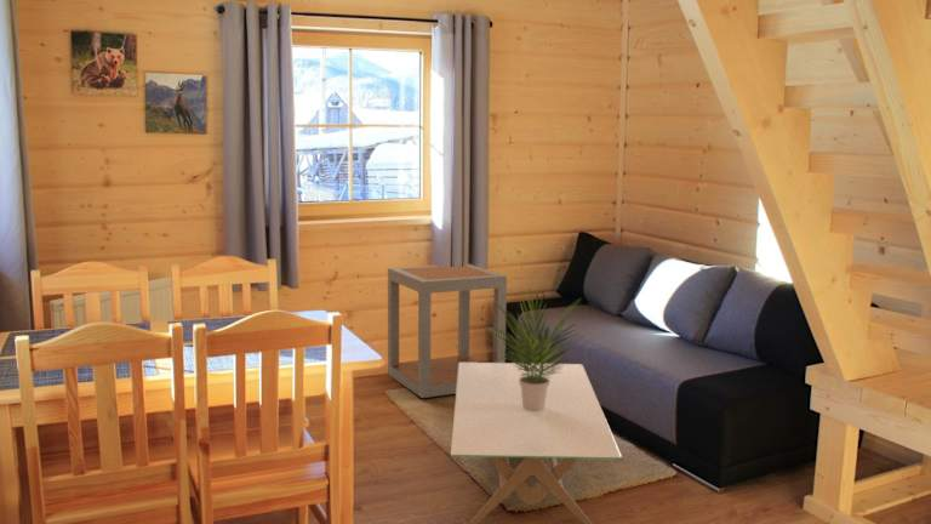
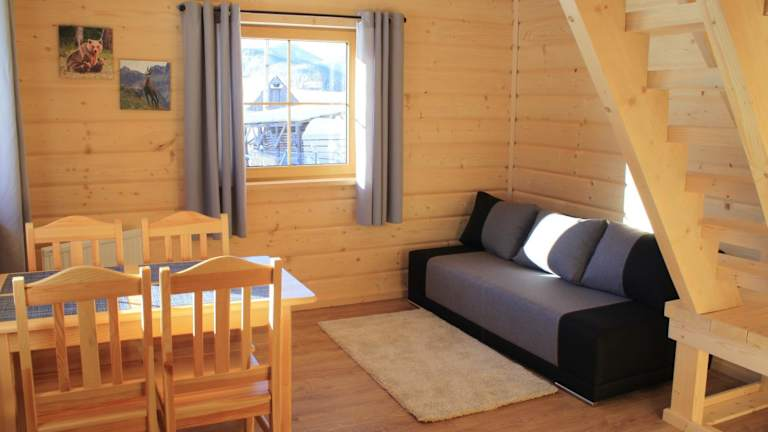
- potted plant [482,290,583,411]
- side table [387,263,508,399]
- coffee table [450,361,623,524]
